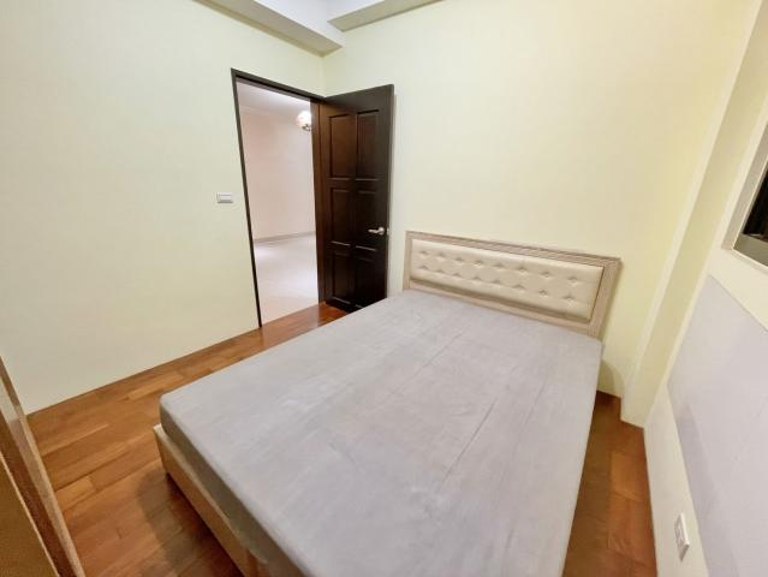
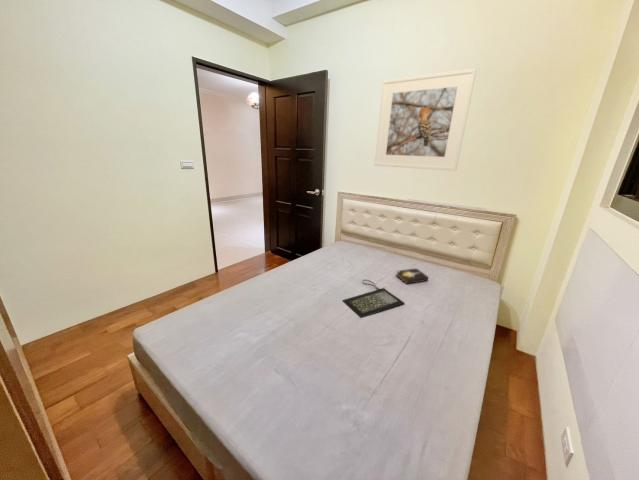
+ hardback book [394,267,429,285]
+ clutch bag [341,279,405,319]
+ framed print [373,67,477,172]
